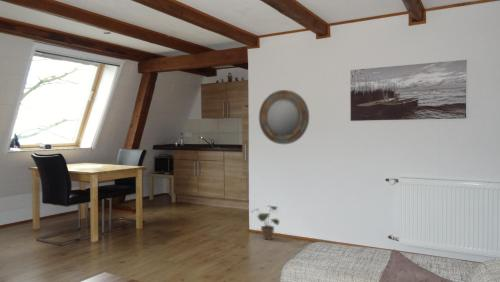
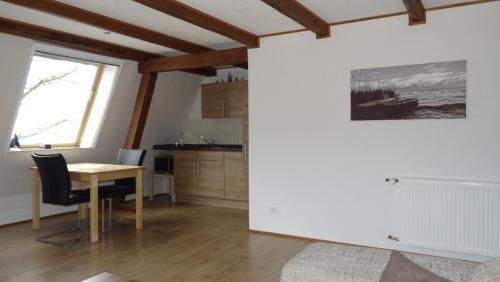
- home mirror [258,89,310,145]
- potted plant [251,205,280,241]
